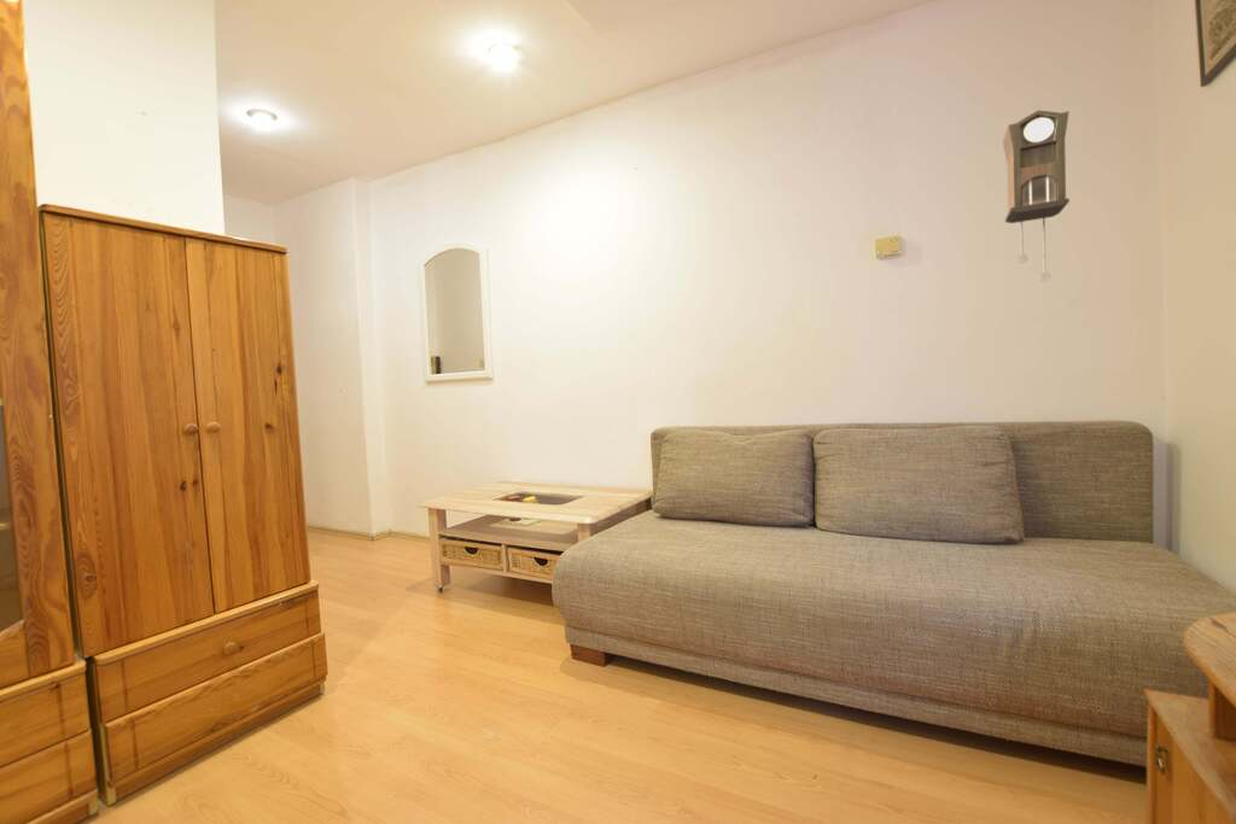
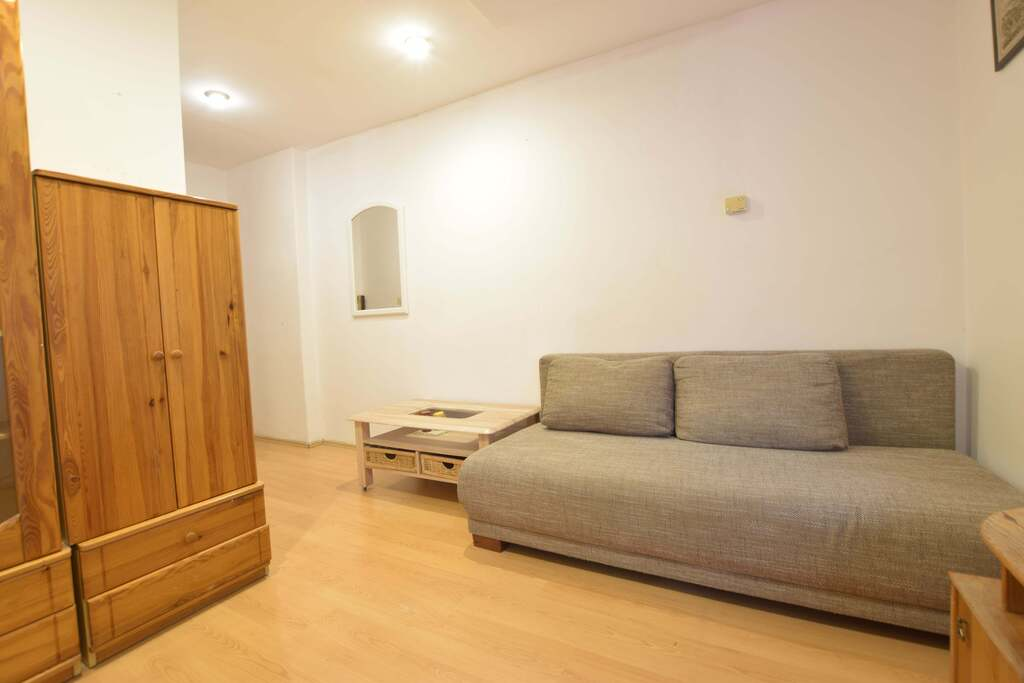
- pendulum clock [1002,109,1071,282]
